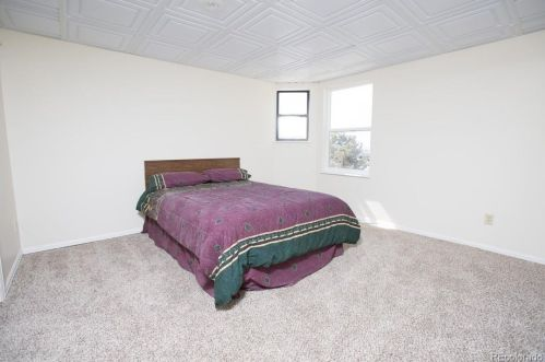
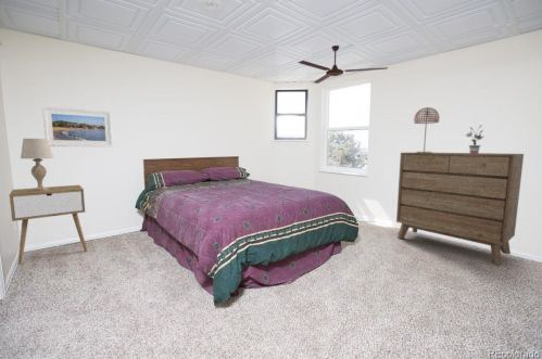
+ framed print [41,105,114,148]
+ table lamp [413,106,441,153]
+ dresser [395,151,525,266]
+ ceiling fan [297,44,389,85]
+ table lamp [20,138,54,191]
+ nightstand [9,184,88,266]
+ potted plant [464,124,486,153]
